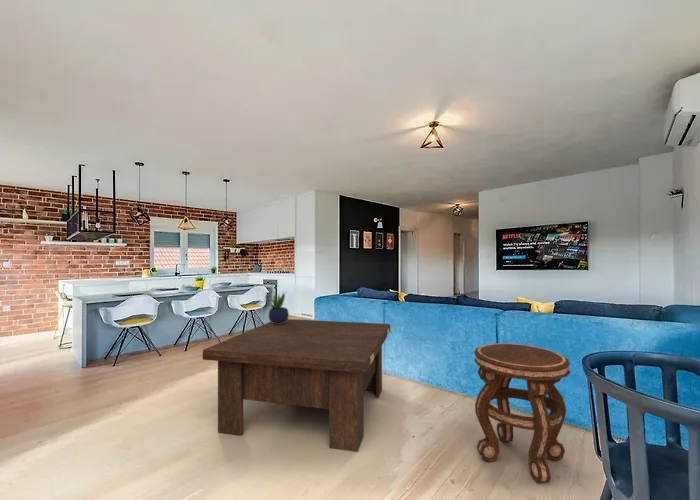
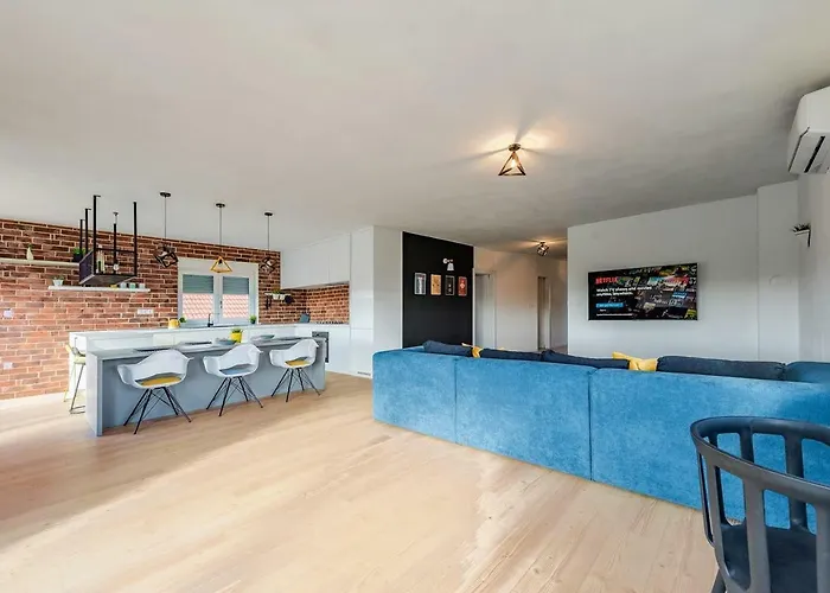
- potted plant [264,289,290,324]
- side table [473,342,571,484]
- coffee table [202,318,391,453]
